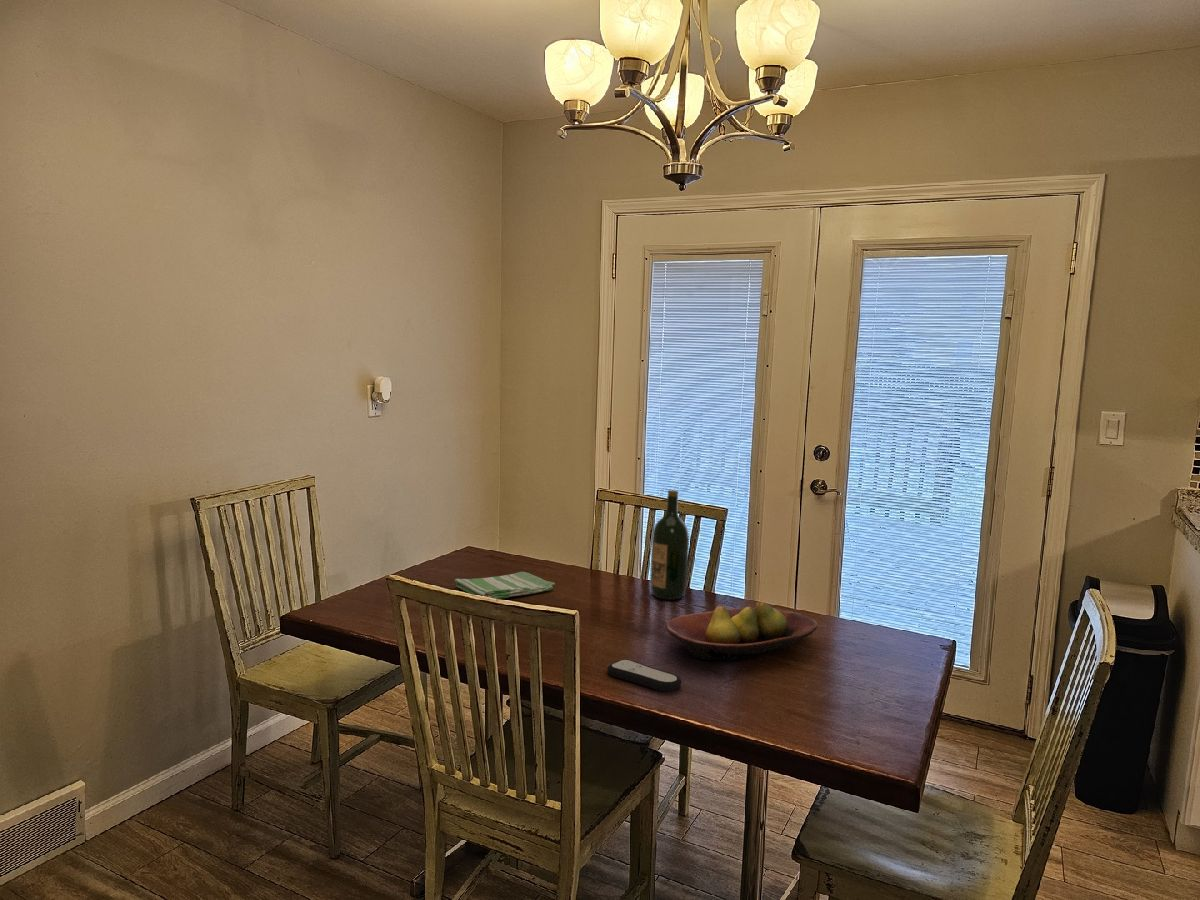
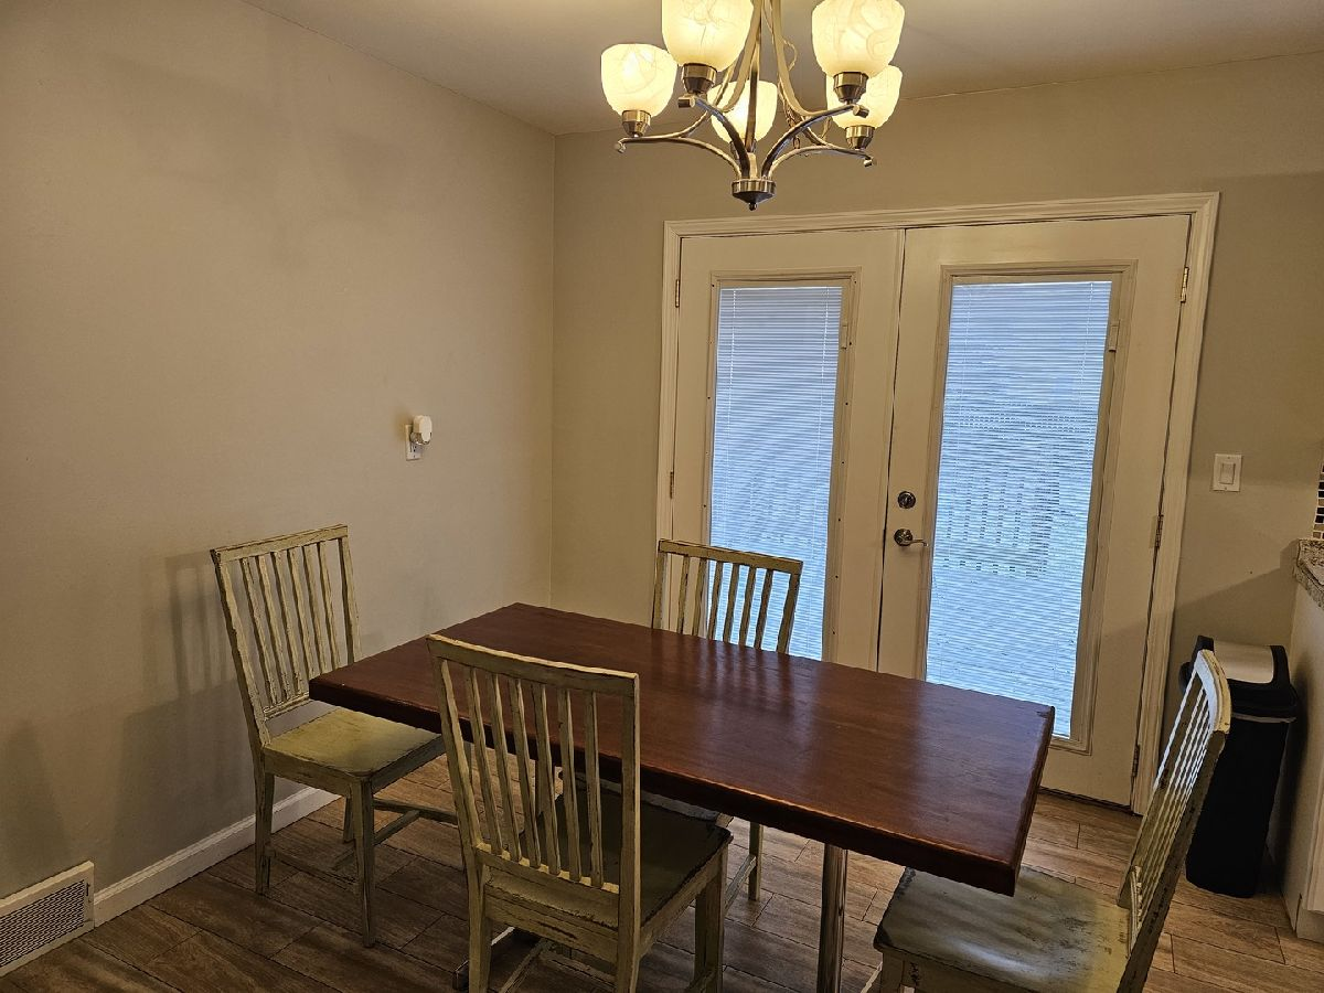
- fruit bowl [665,600,818,661]
- wine bottle [649,489,690,601]
- remote control [606,658,683,692]
- dish towel [454,571,556,600]
